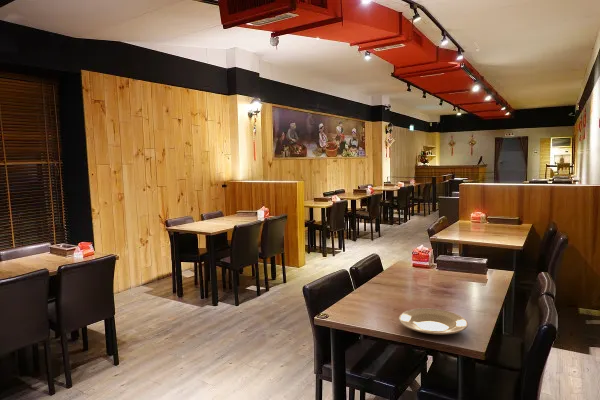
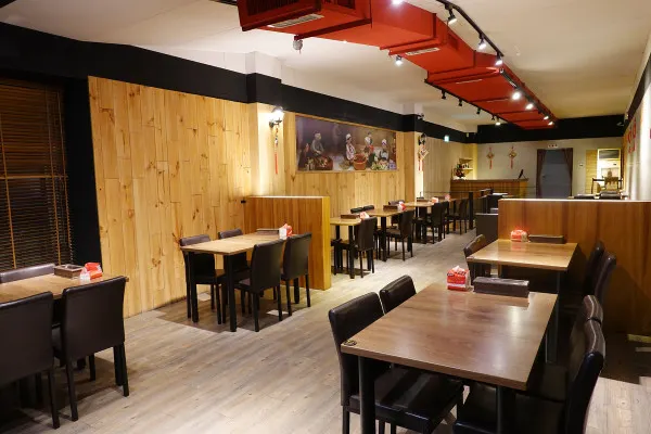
- plate [398,308,469,335]
